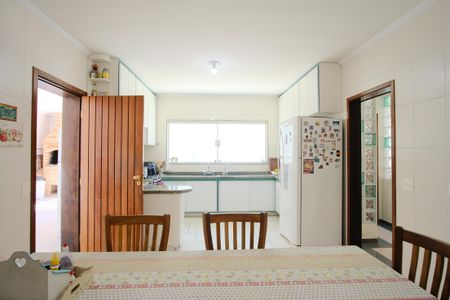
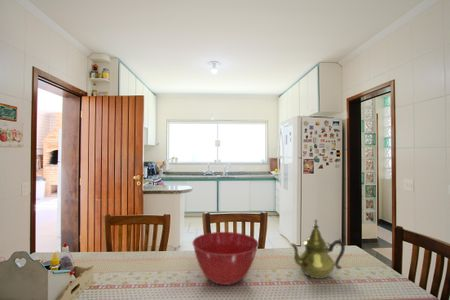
+ teapot [289,219,346,280]
+ mixing bowl [191,231,260,286]
